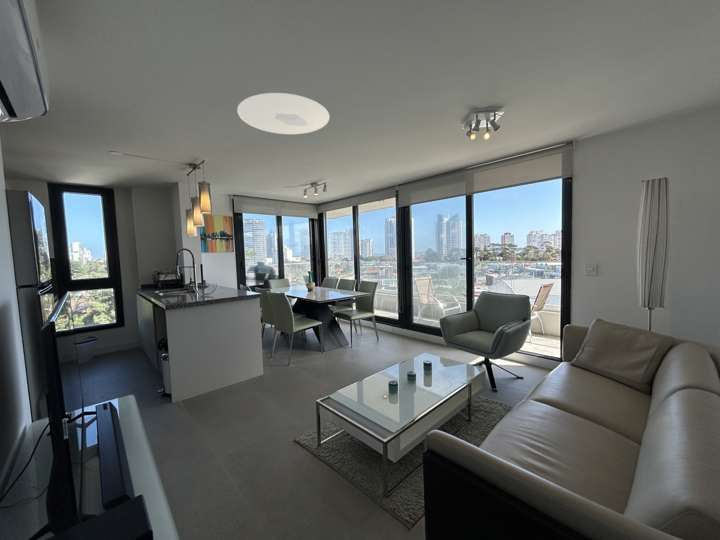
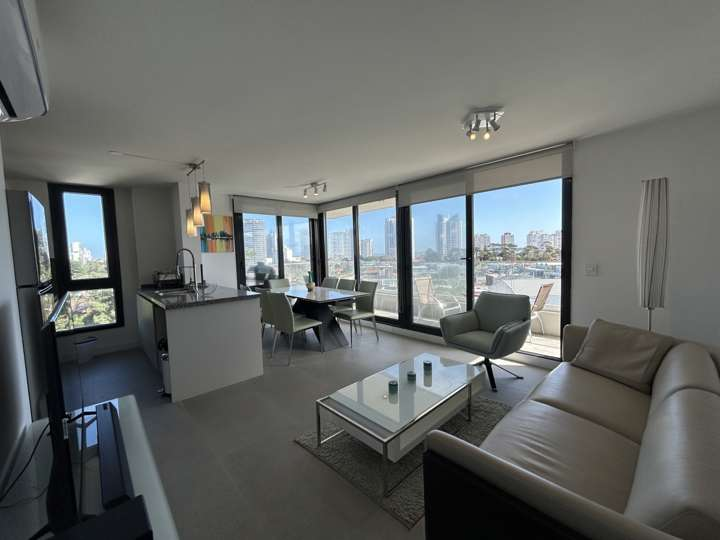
- ceiling light [236,92,331,135]
